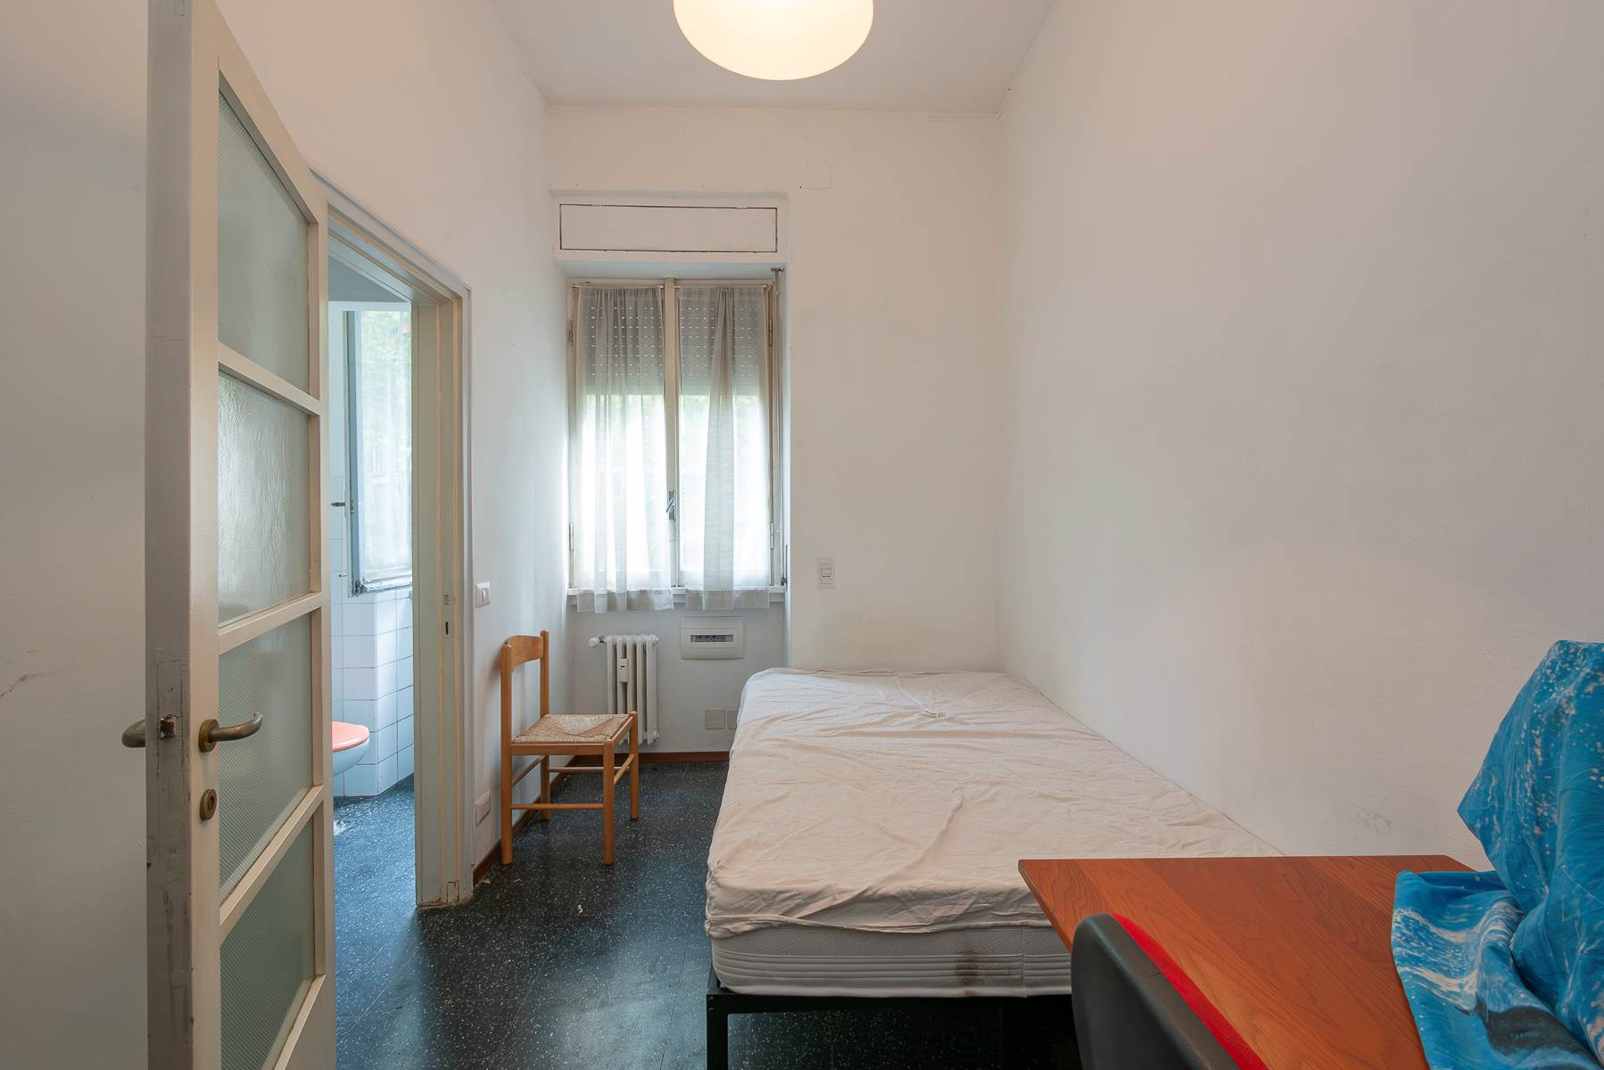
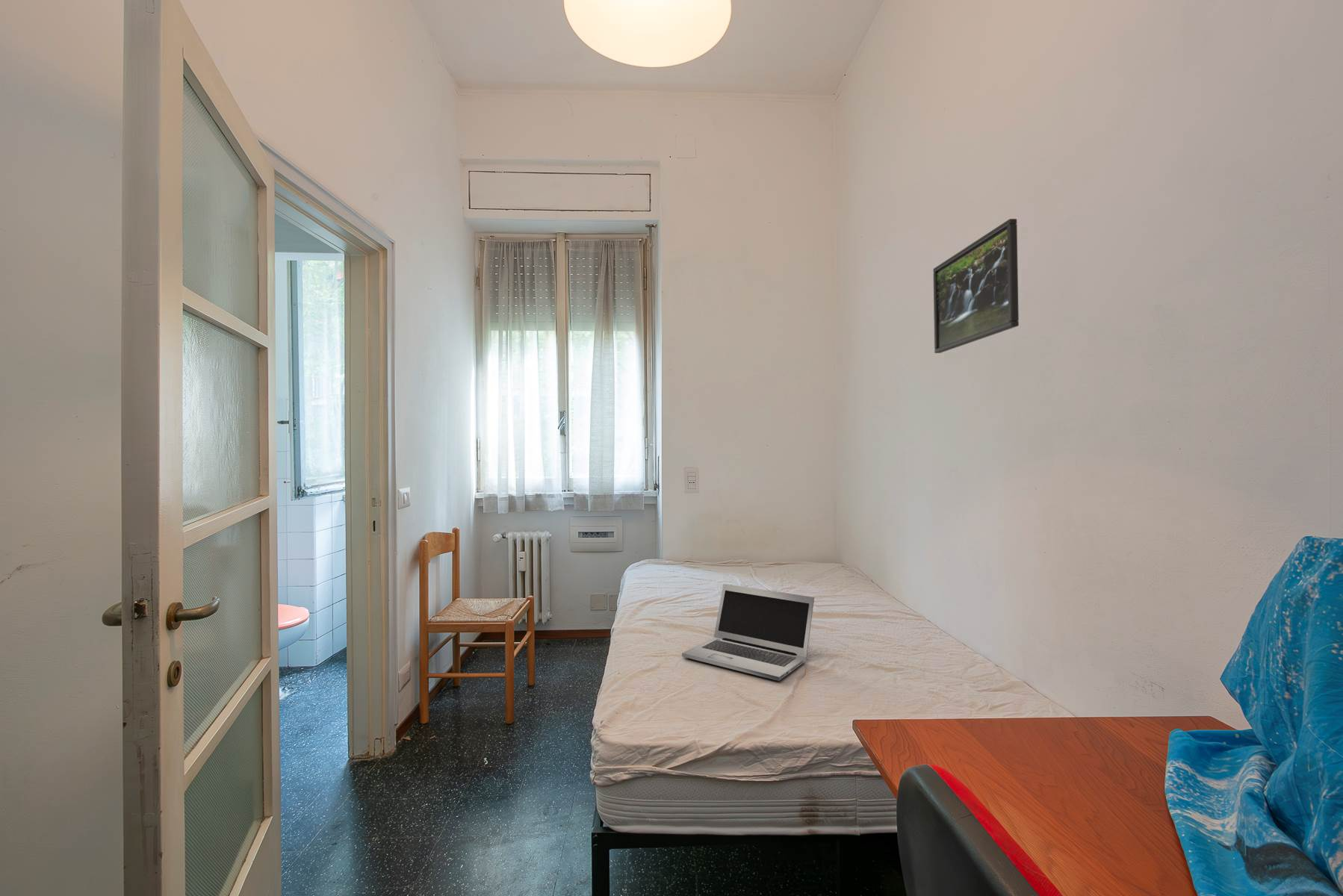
+ laptop [681,583,815,682]
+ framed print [932,218,1020,354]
